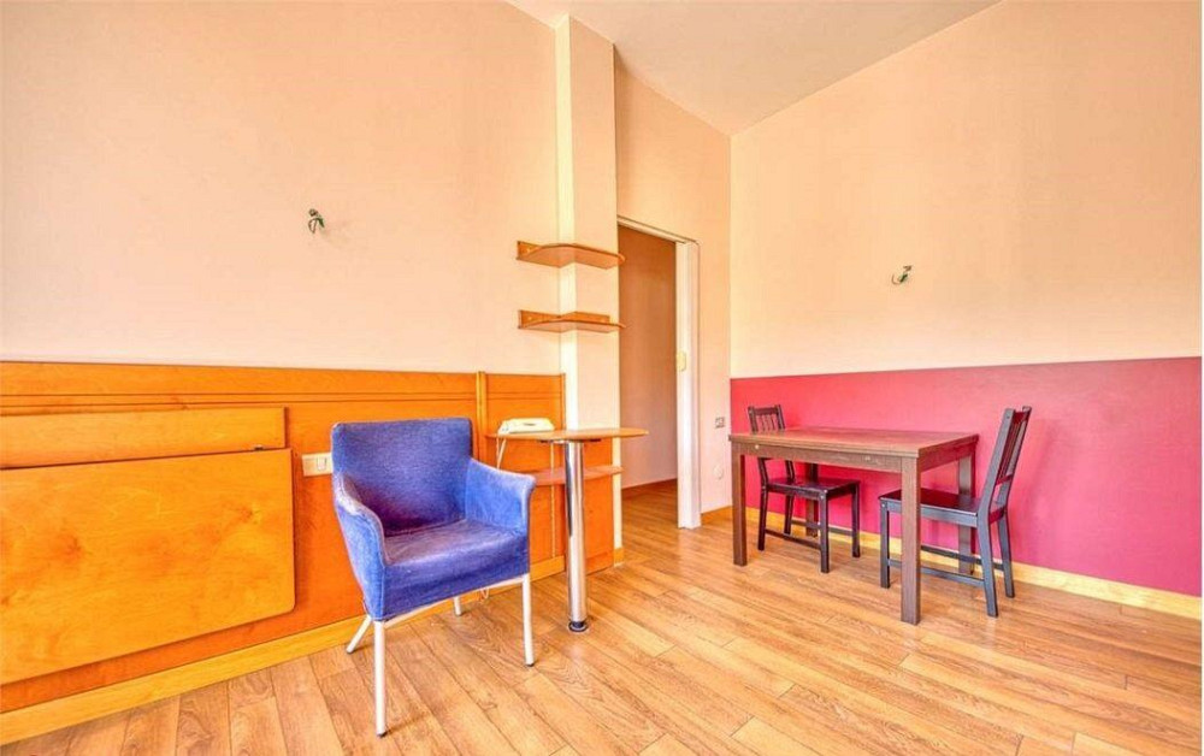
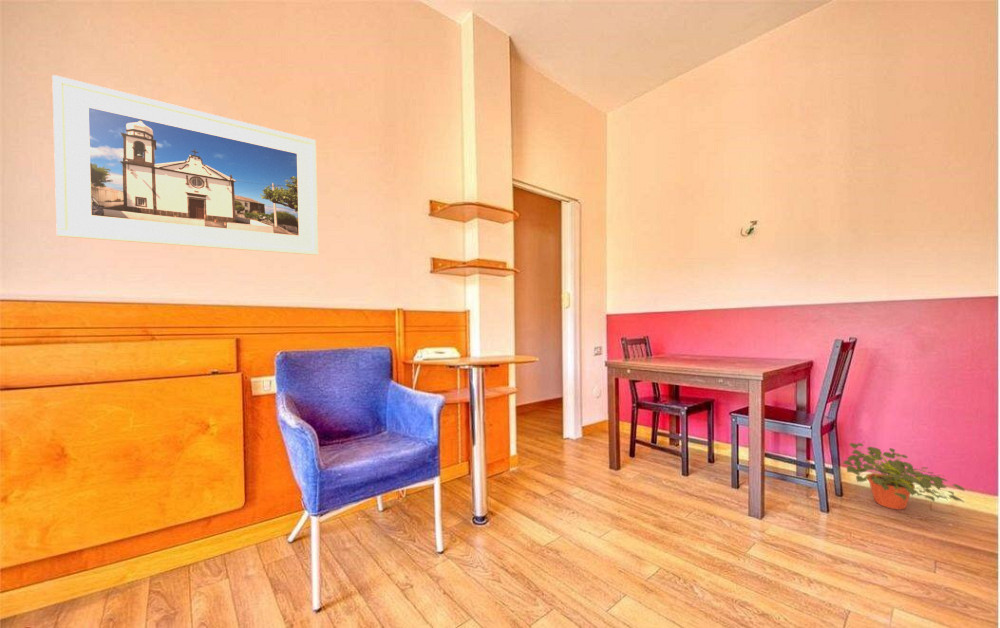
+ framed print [51,74,319,256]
+ potted plant [842,442,966,511]
